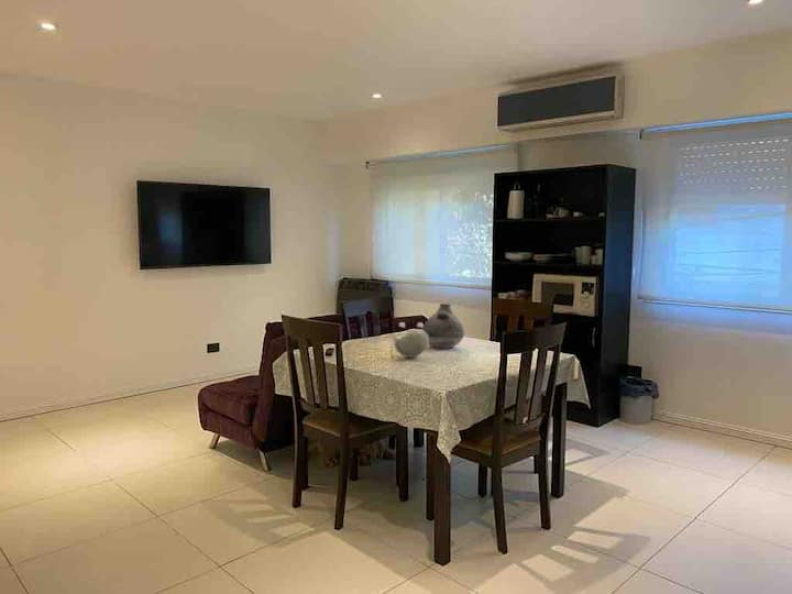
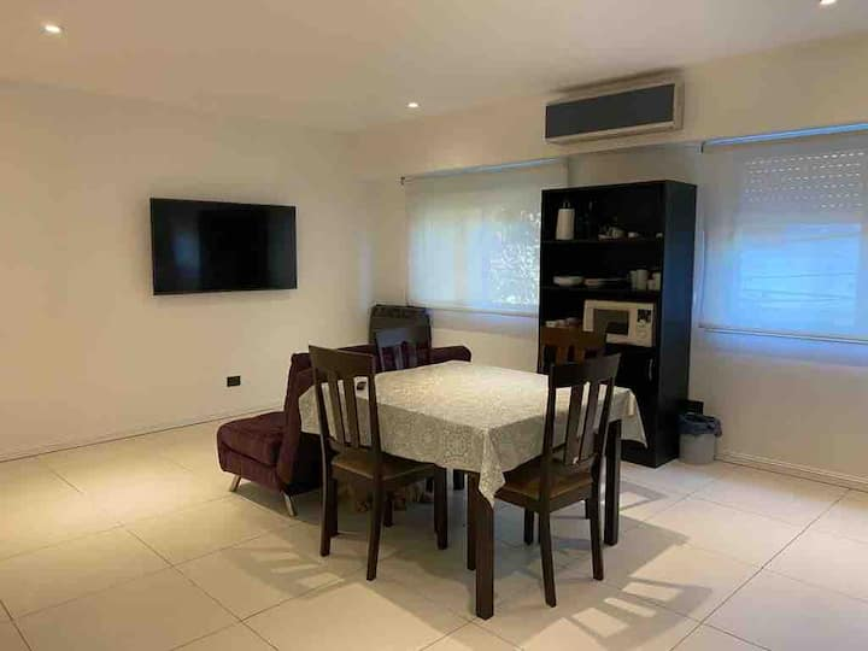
- vase [421,302,465,349]
- bowl [389,321,429,361]
